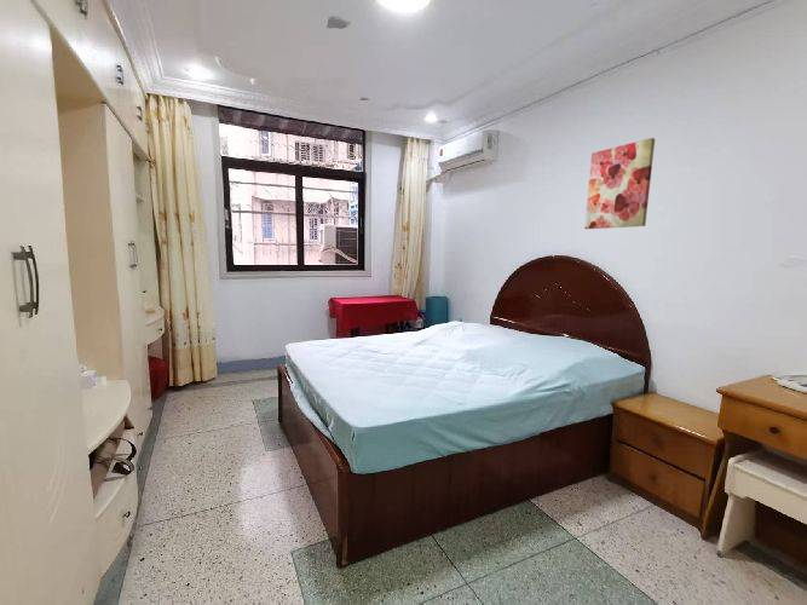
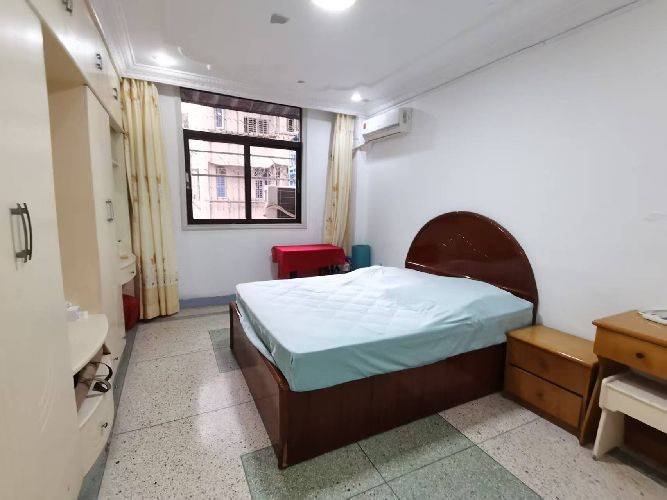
- wall art [584,137,656,230]
